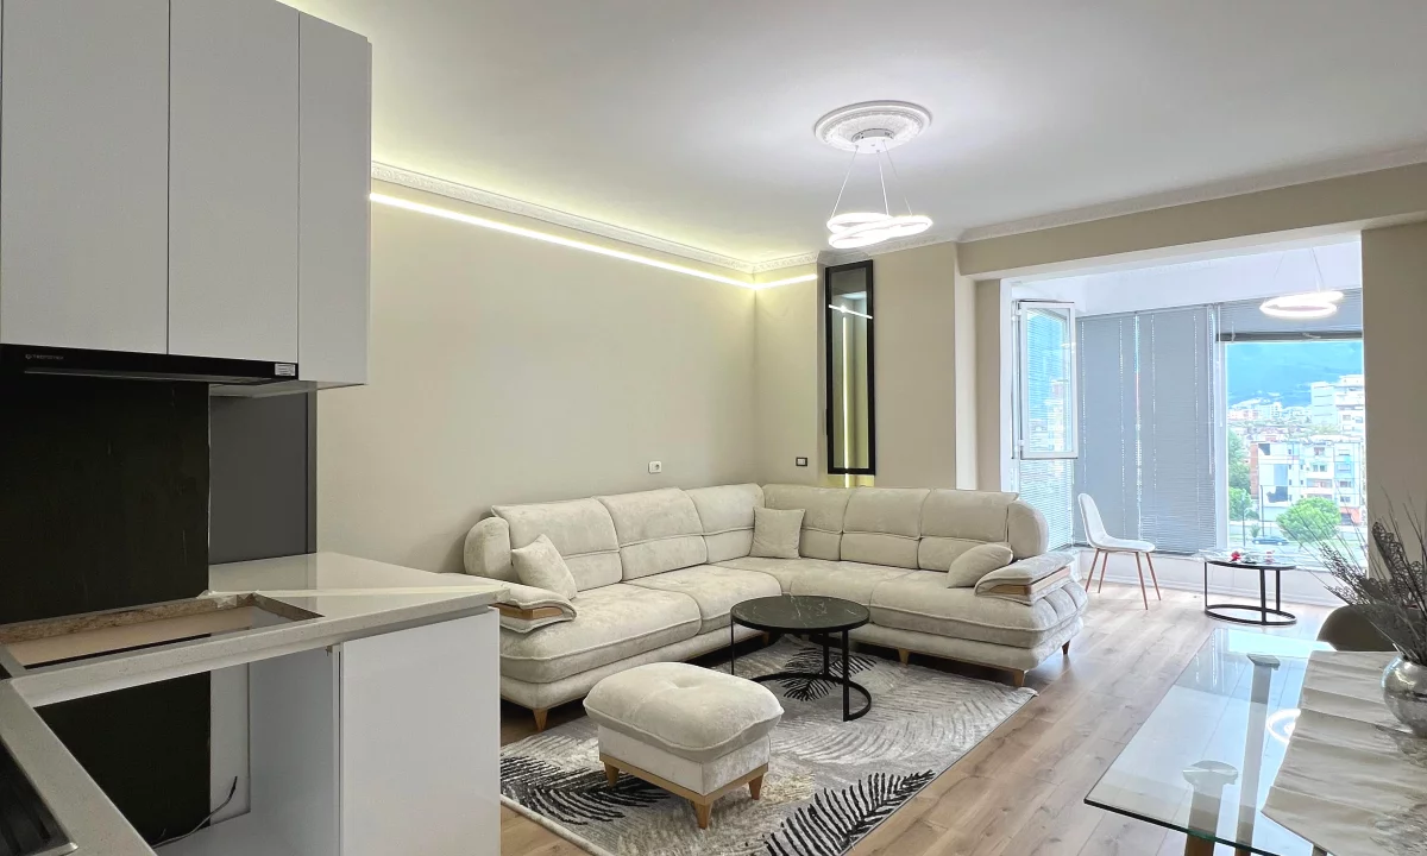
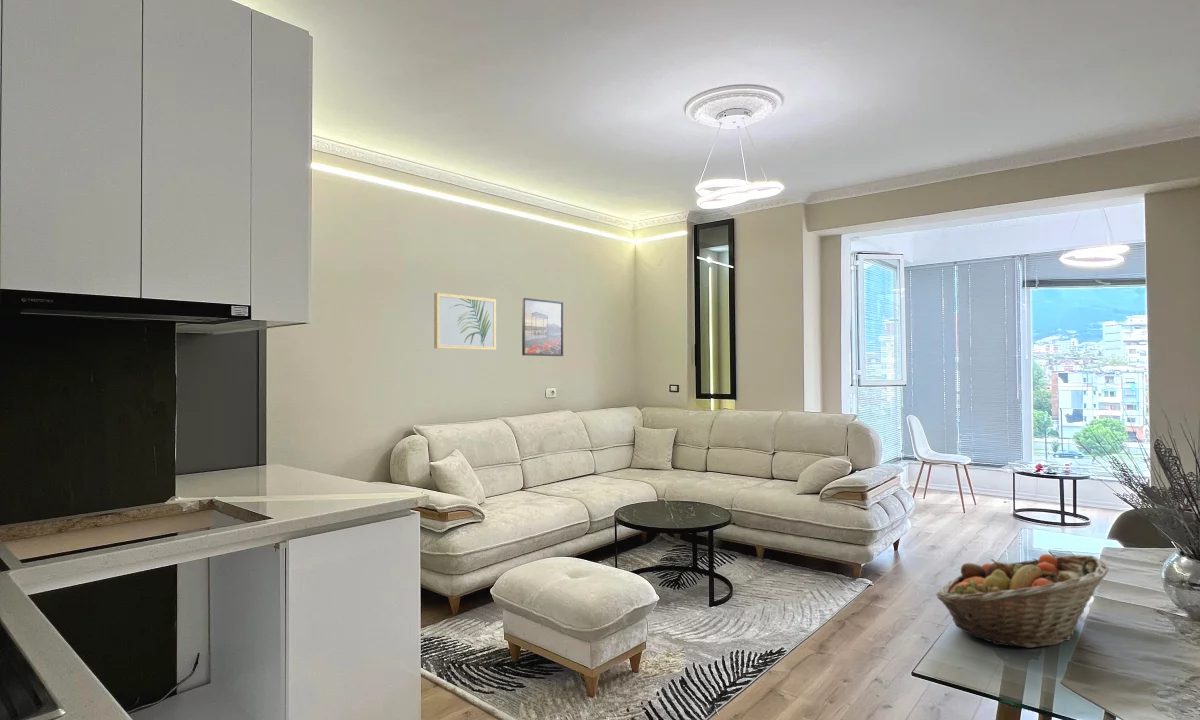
+ wall art [433,292,497,351]
+ fruit basket [935,553,1109,649]
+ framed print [521,297,564,357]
